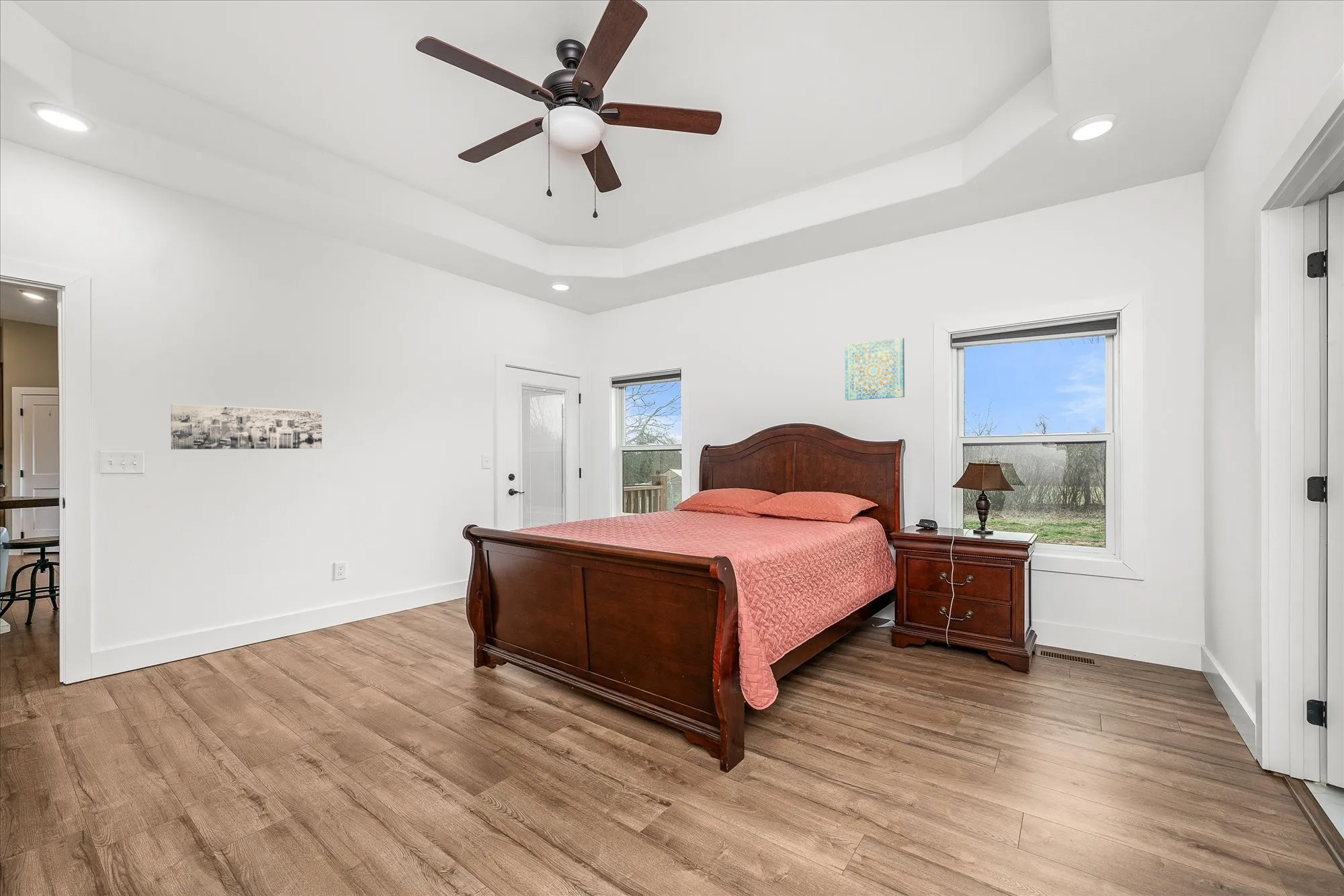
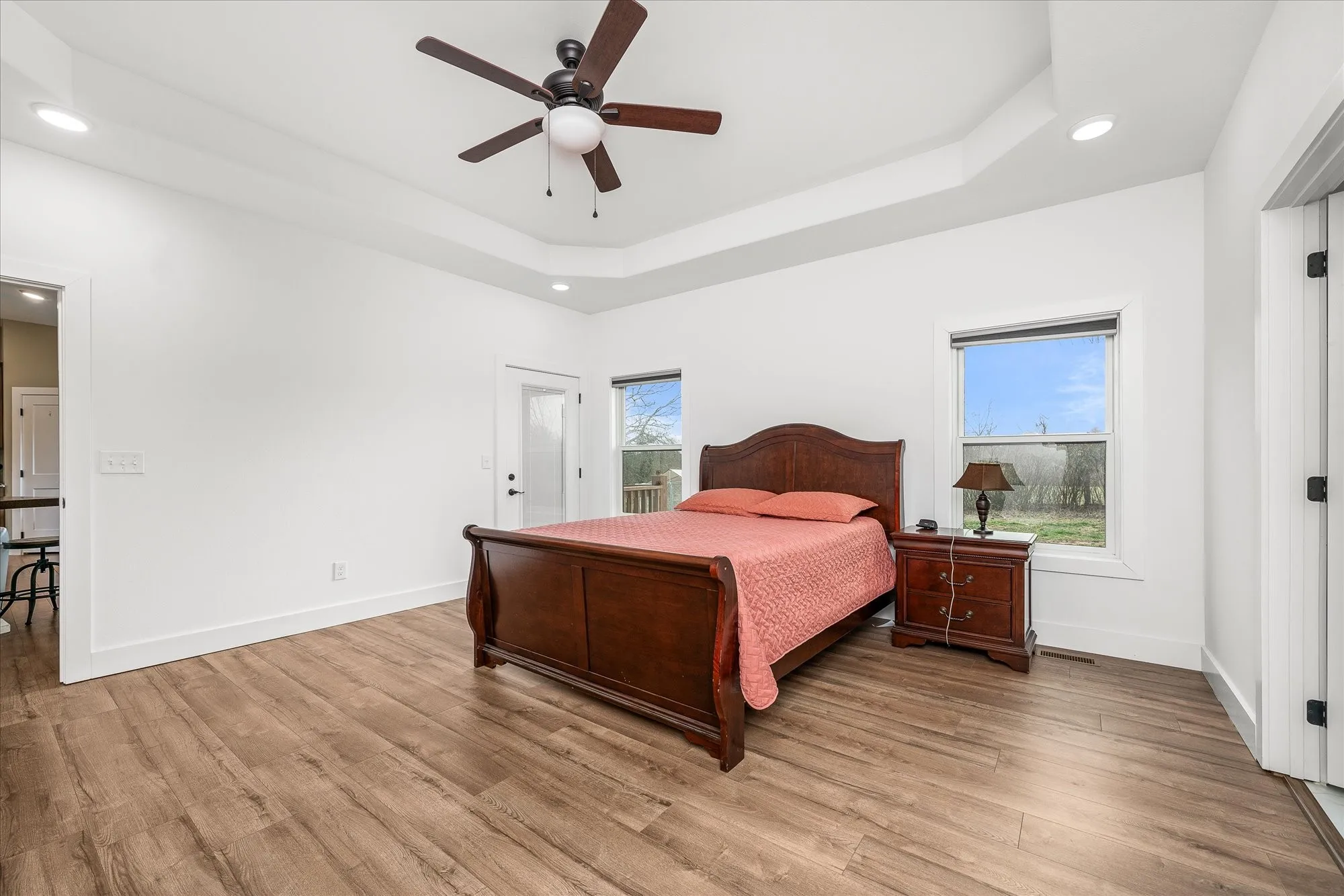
- wall art [844,337,905,401]
- wall art [170,404,323,450]
